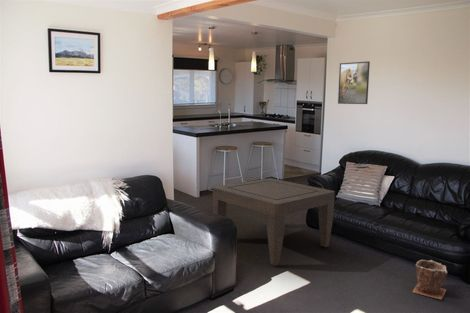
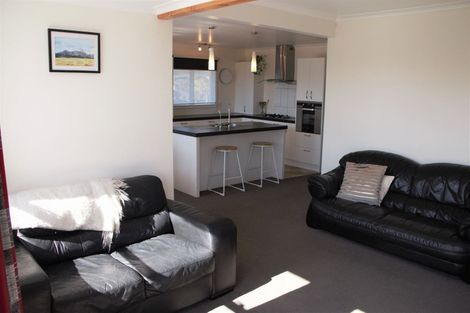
- coffee table [212,177,336,266]
- plant pot [411,259,448,301]
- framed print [337,60,371,105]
